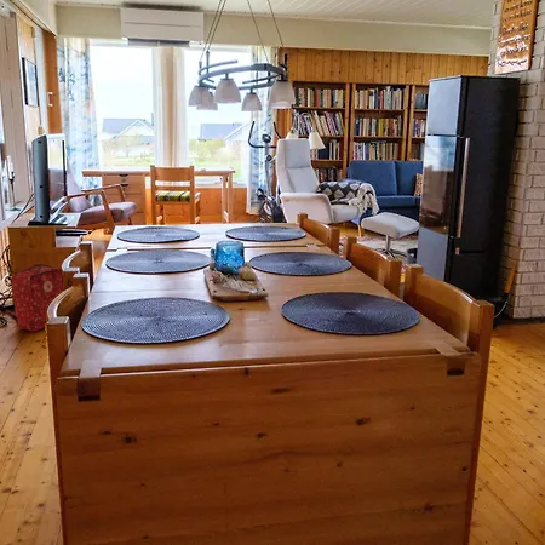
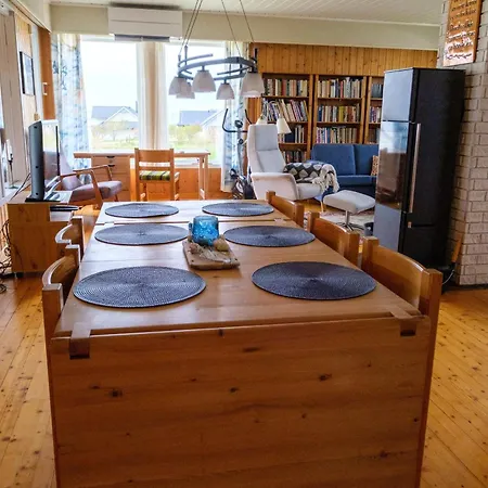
- backpack [5,262,64,333]
